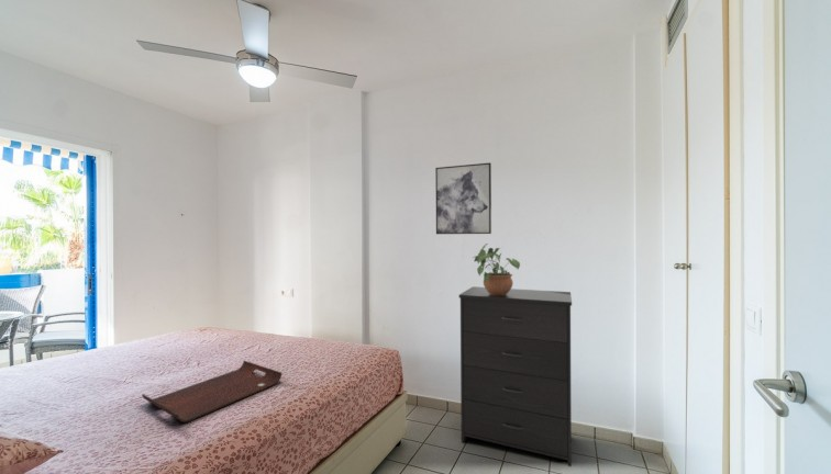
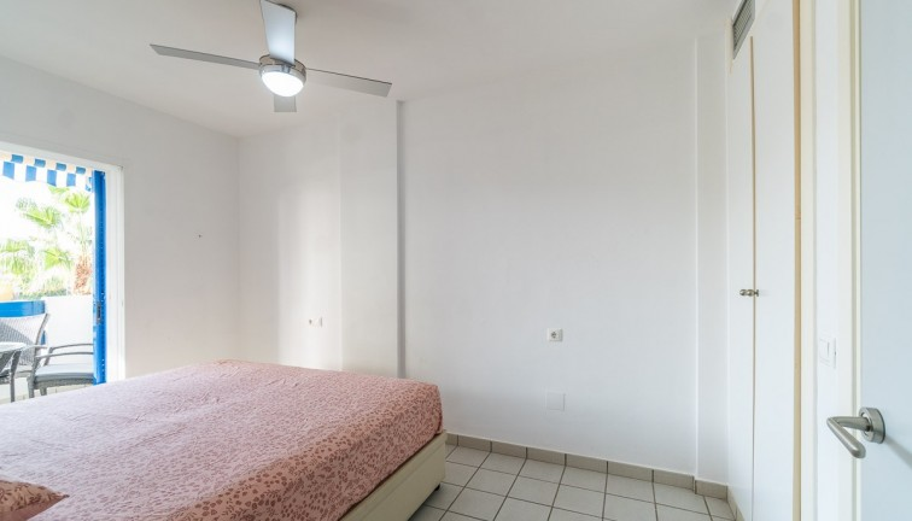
- wall art [434,161,492,235]
- dresser [458,285,573,467]
- potted plant [470,242,521,296]
- serving tray [141,360,282,424]
